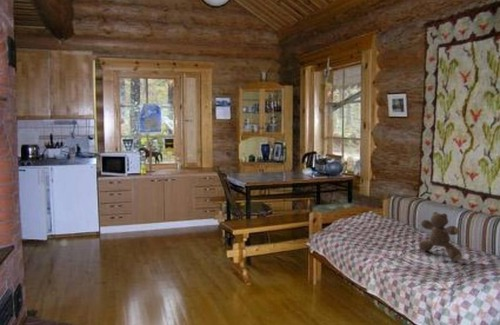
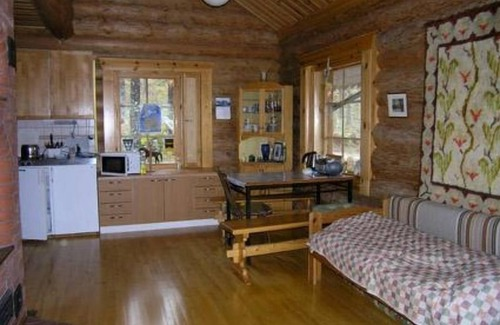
- stuffed bear [418,211,463,262]
